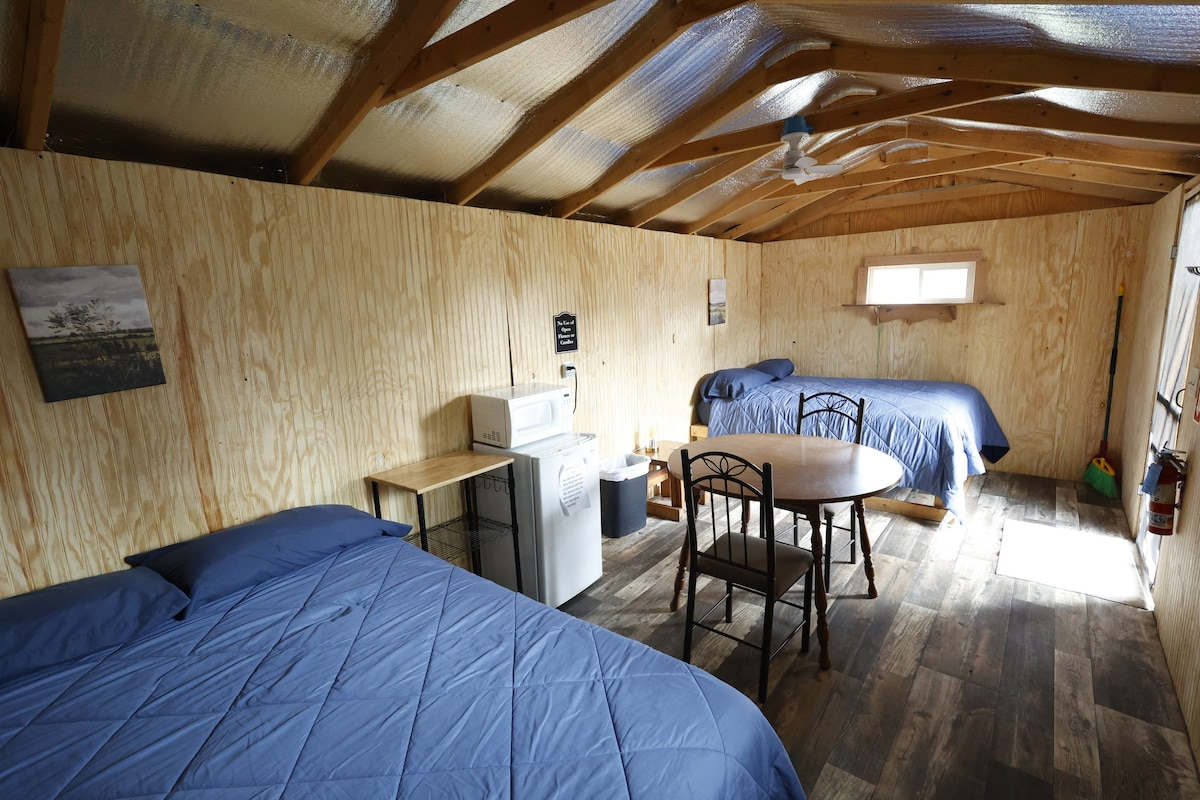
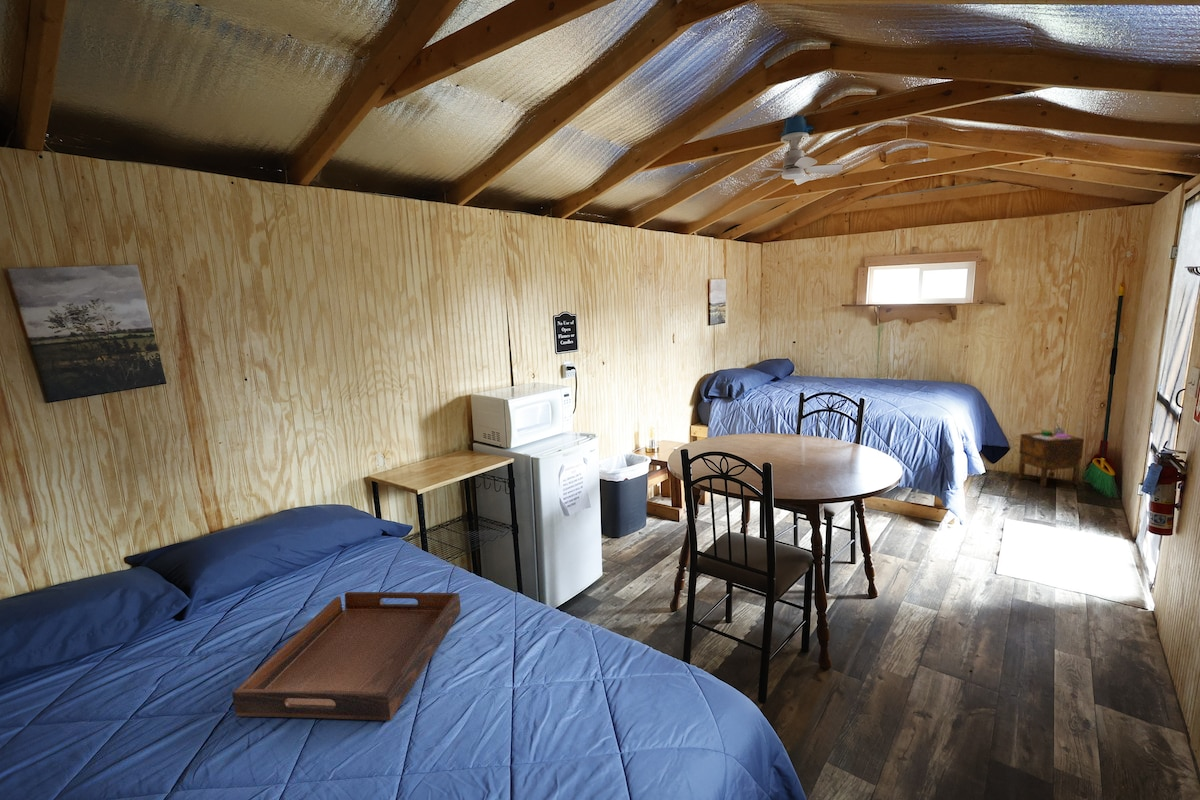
+ nightstand [1017,422,1085,488]
+ serving tray [231,591,461,722]
